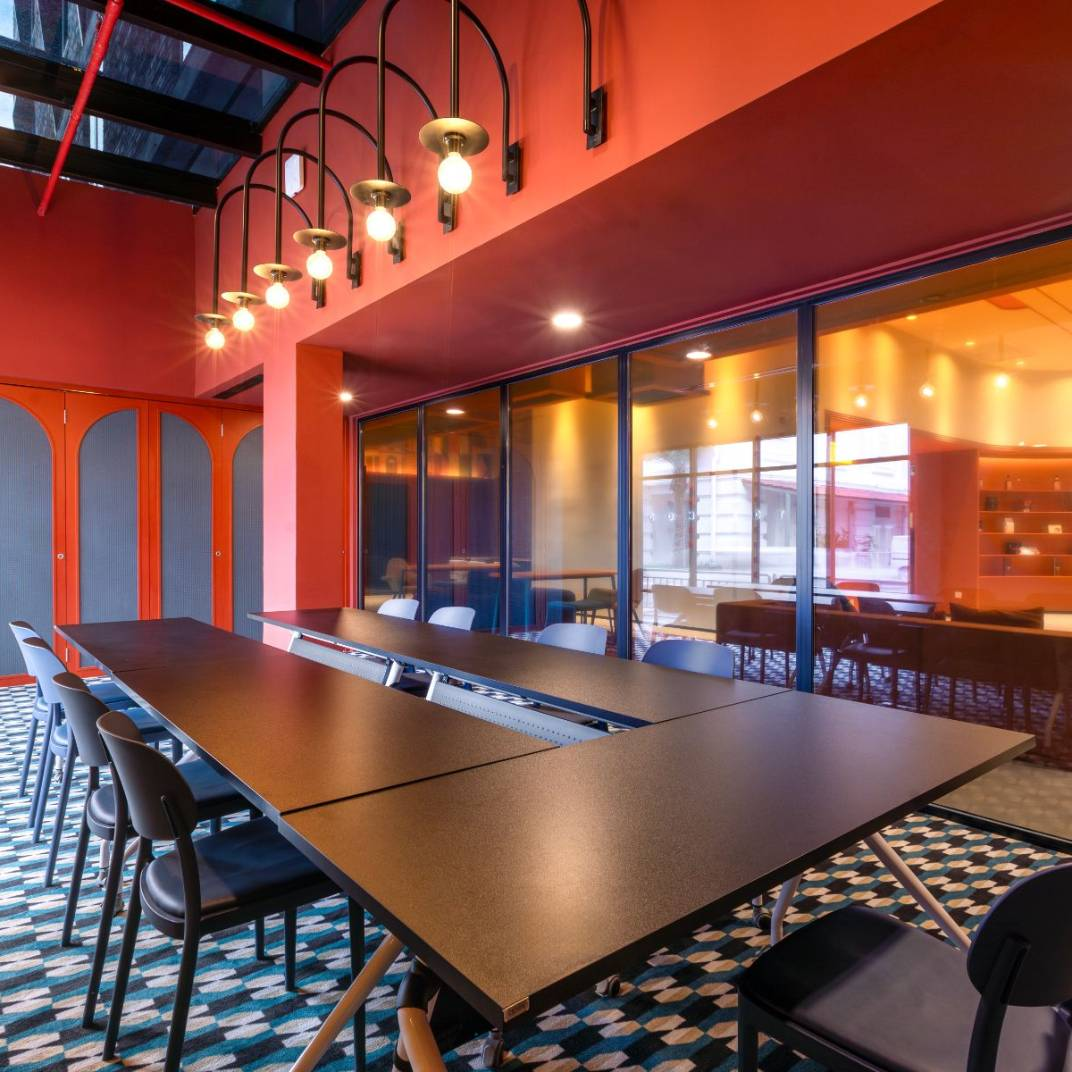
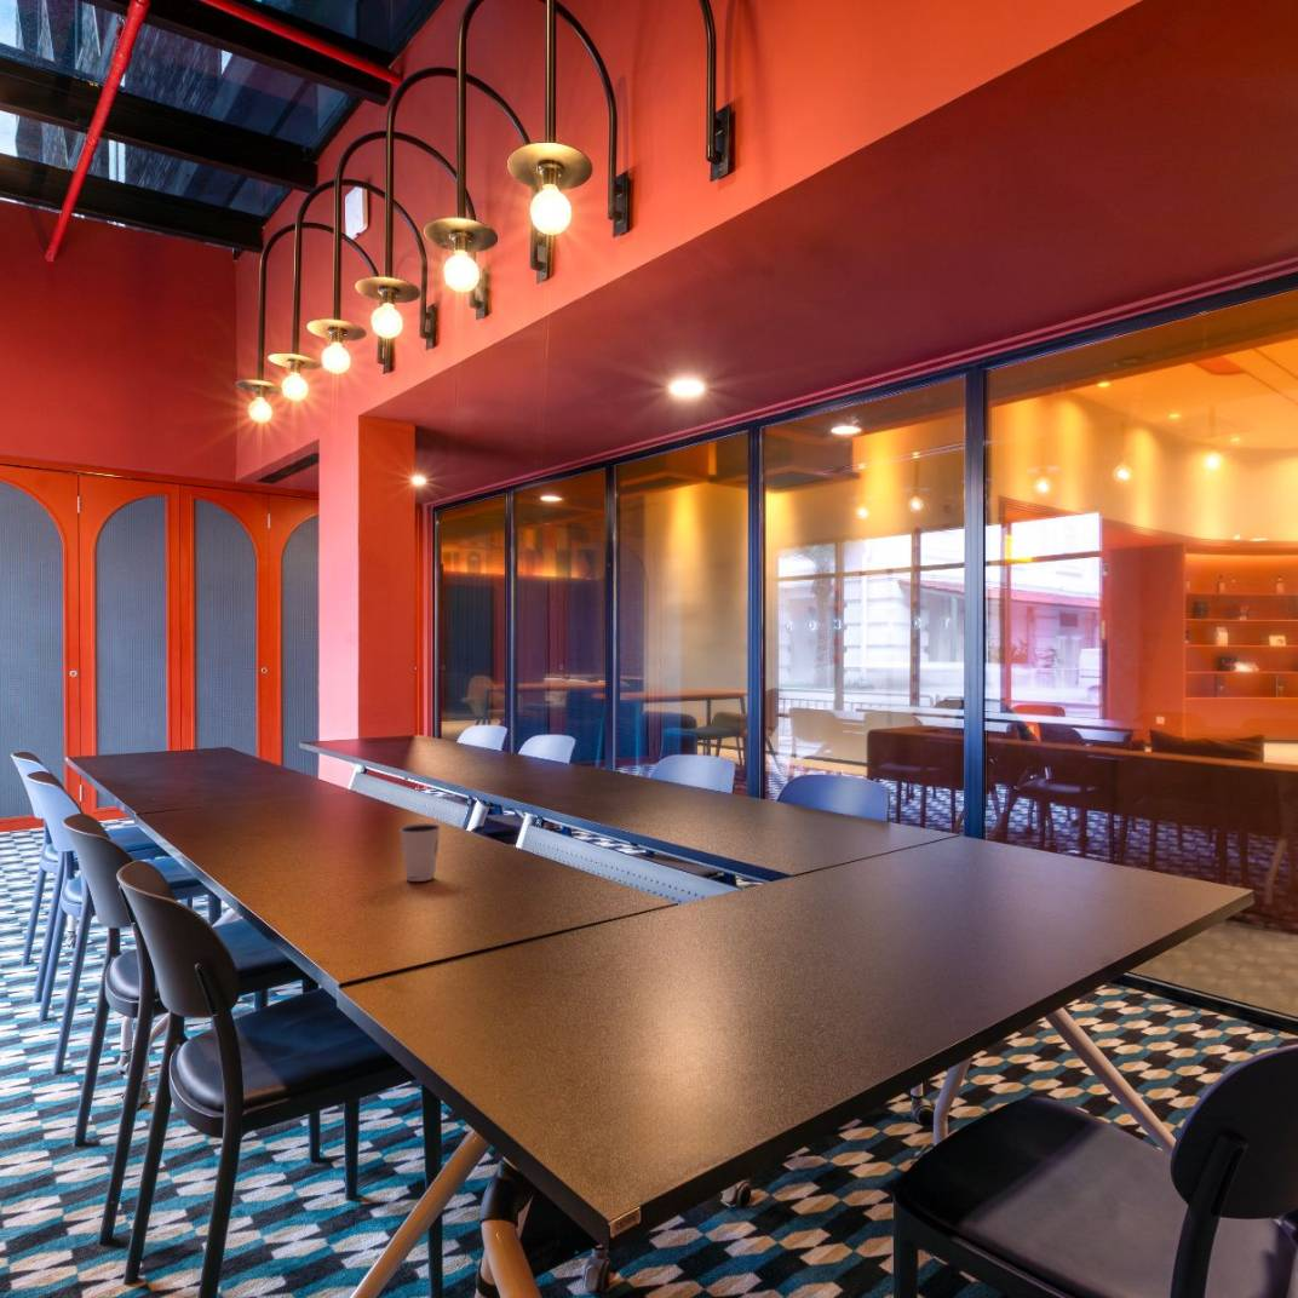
+ dixie cup [398,822,442,883]
